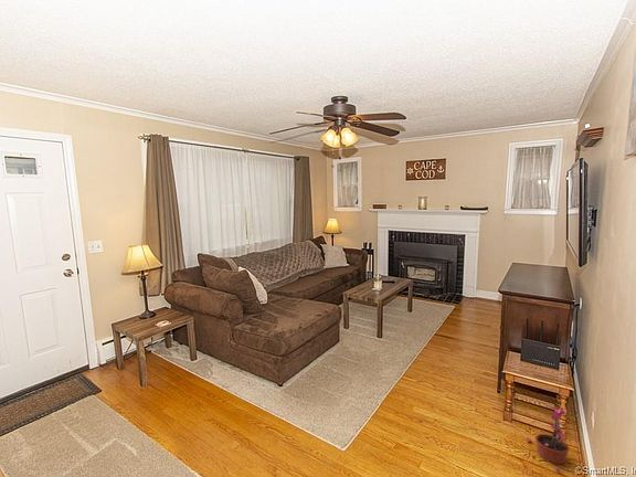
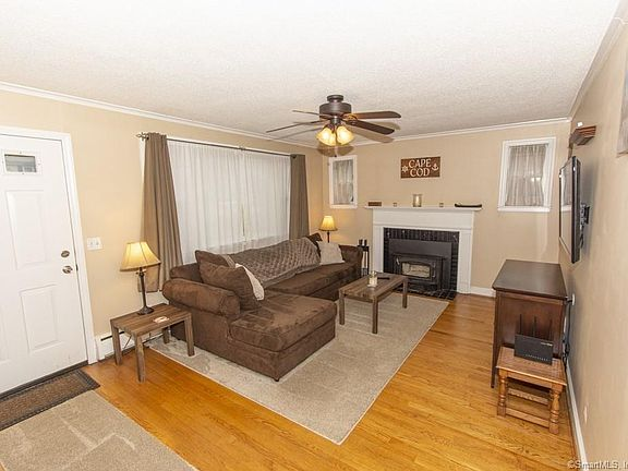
- potted plant [526,406,570,473]
